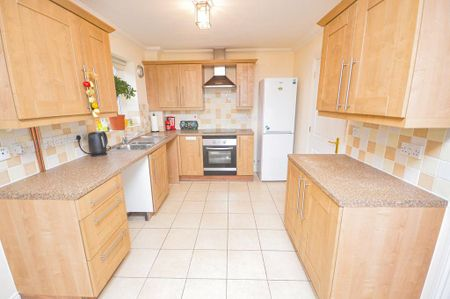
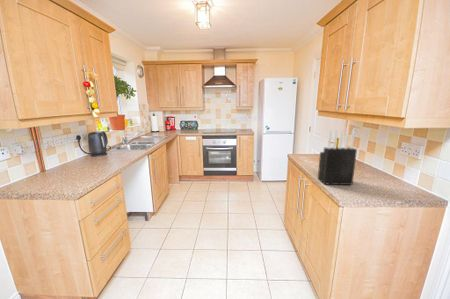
+ knife block [317,129,358,186]
